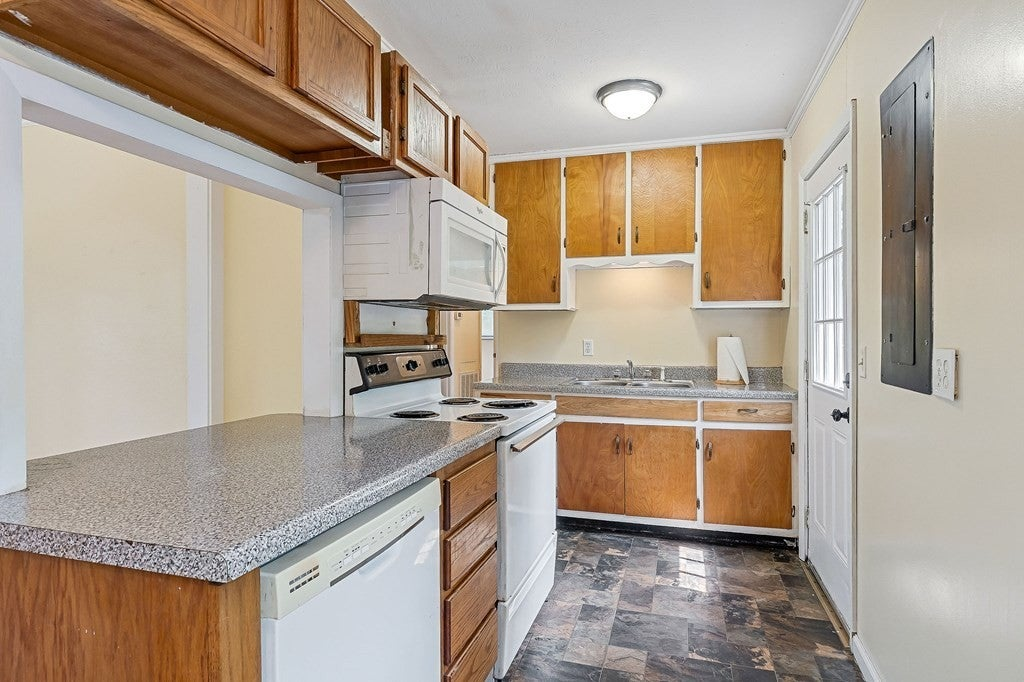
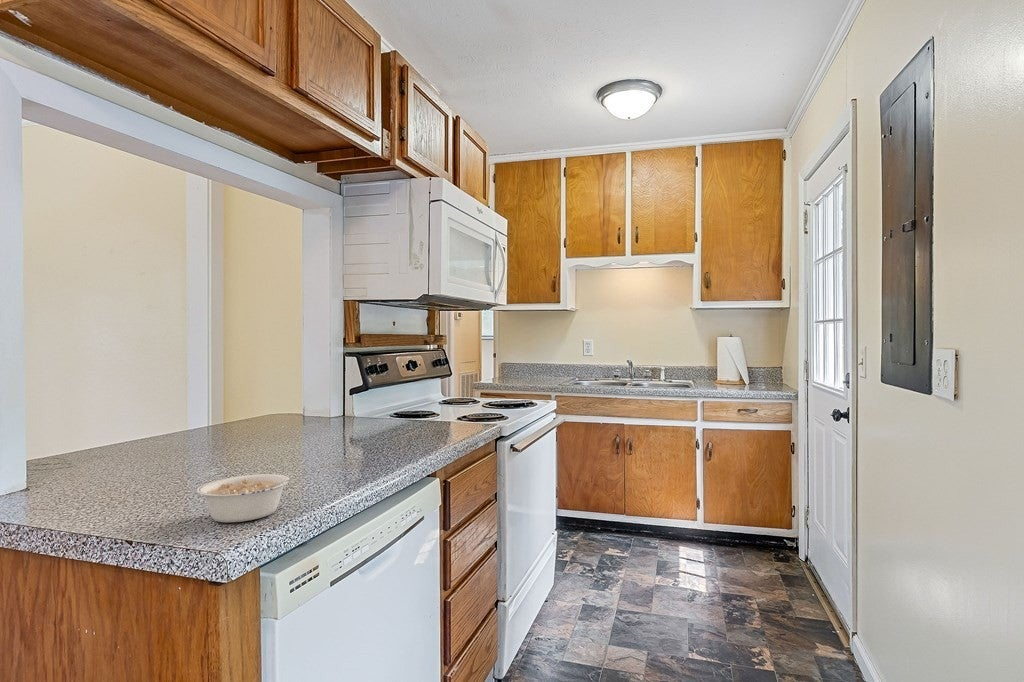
+ legume [196,472,308,523]
